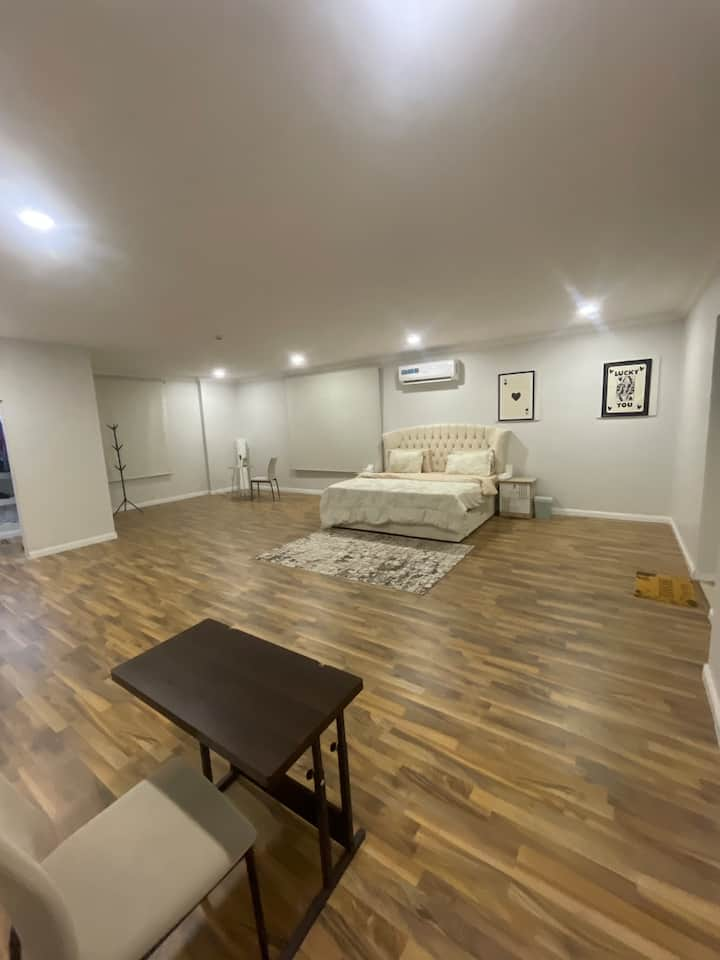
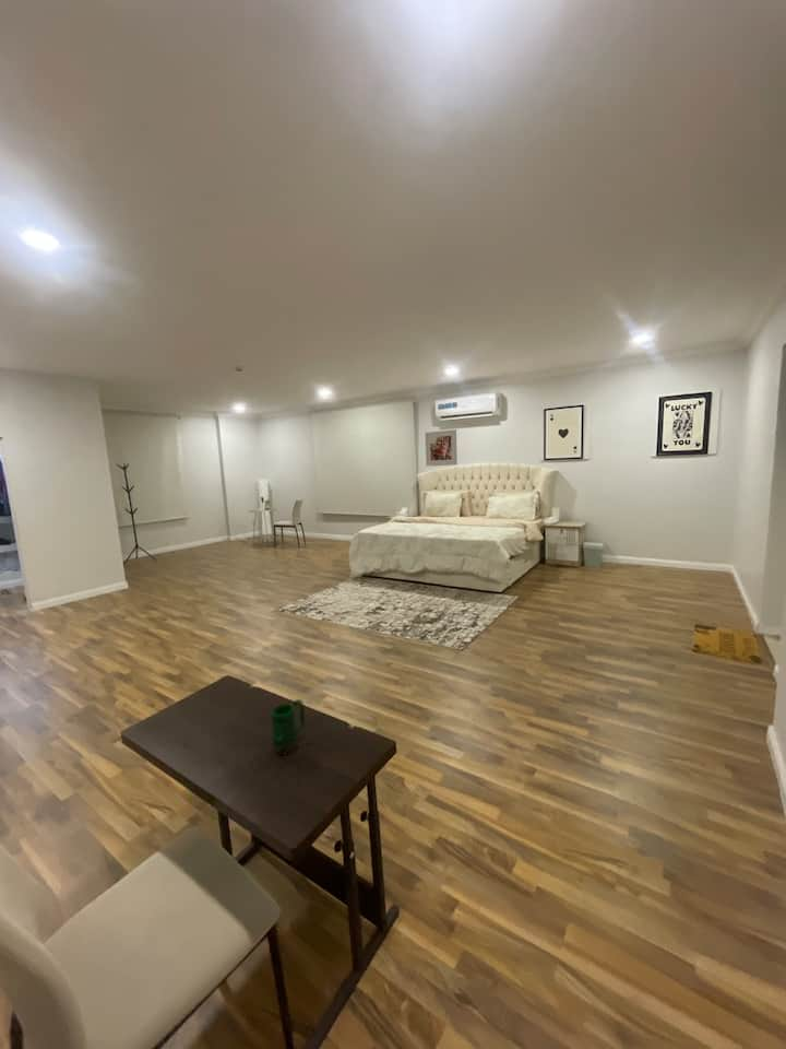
+ mug [271,698,306,750]
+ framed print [424,428,458,468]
